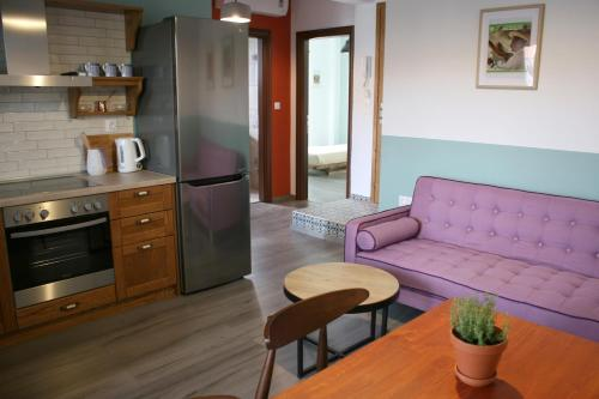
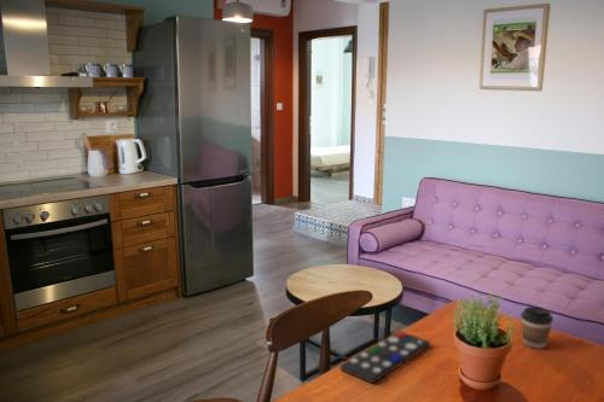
+ remote control [339,330,431,385]
+ coffee cup [519,305,554,350]
